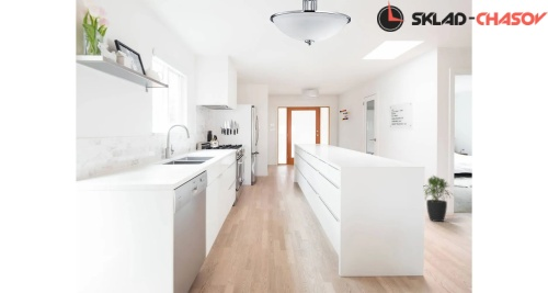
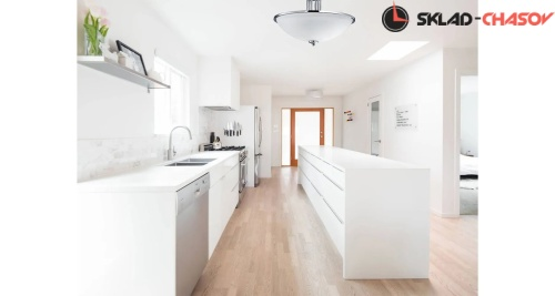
- potted plant [424,174,455,223]
